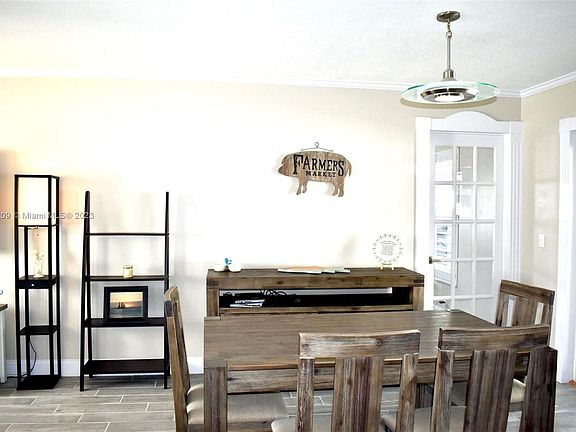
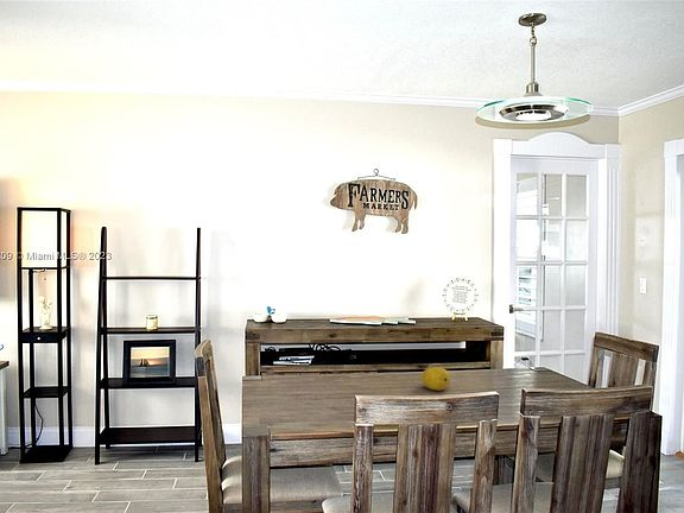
+ fruit [419,366,451,392]
